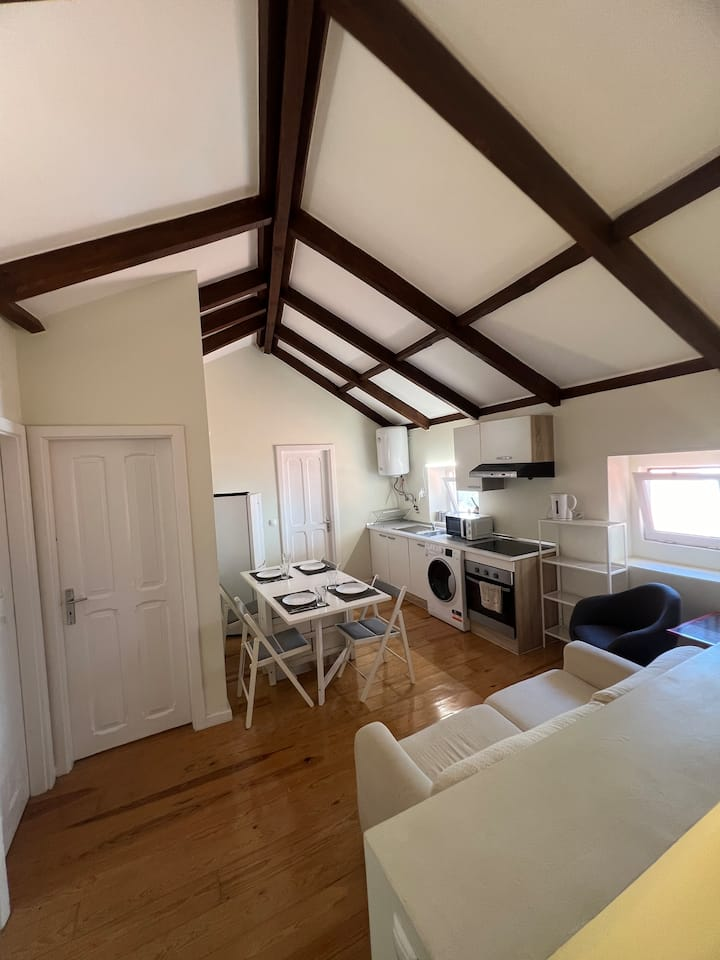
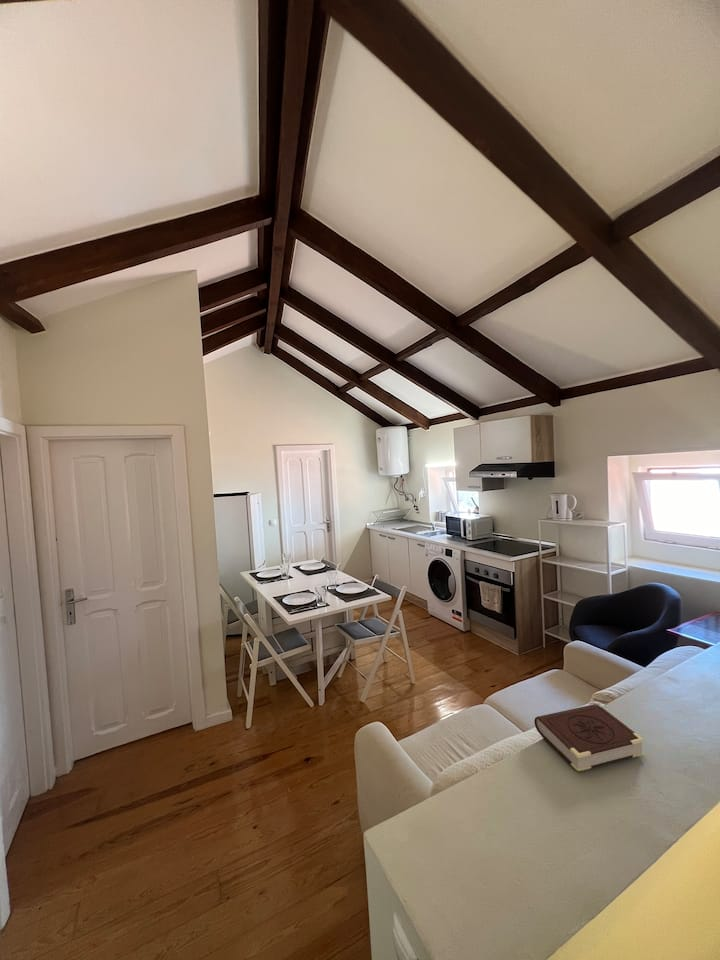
+ book [533,703,646,772]
